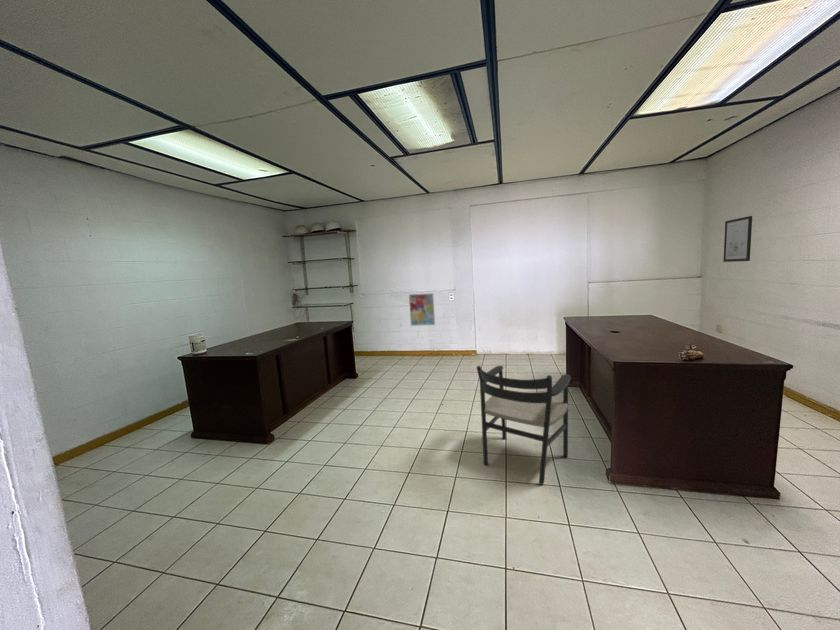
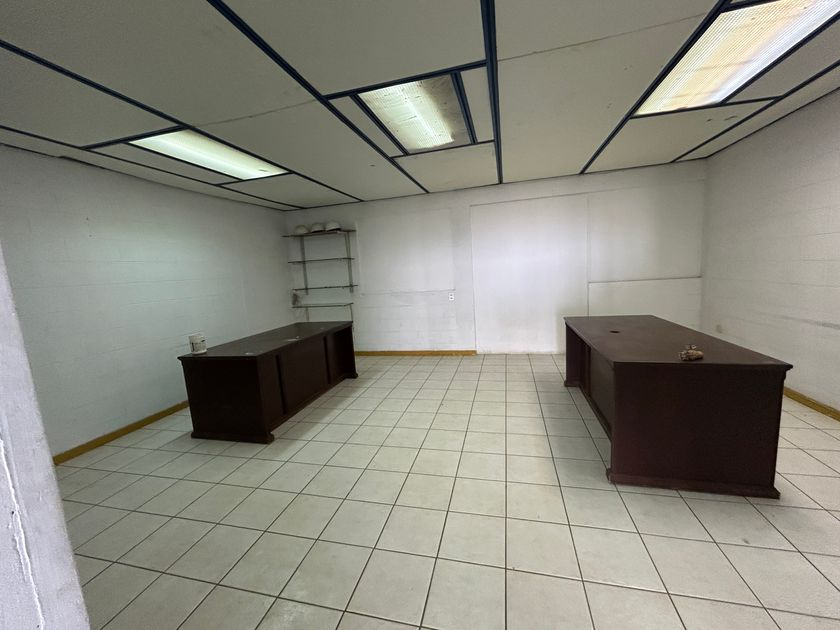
- wall art [722,215,753,263]
- chair [475,365,572,485]
- wall art [408,292,436,327]
